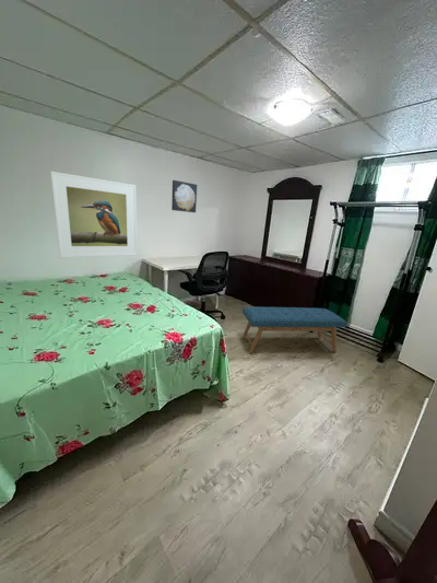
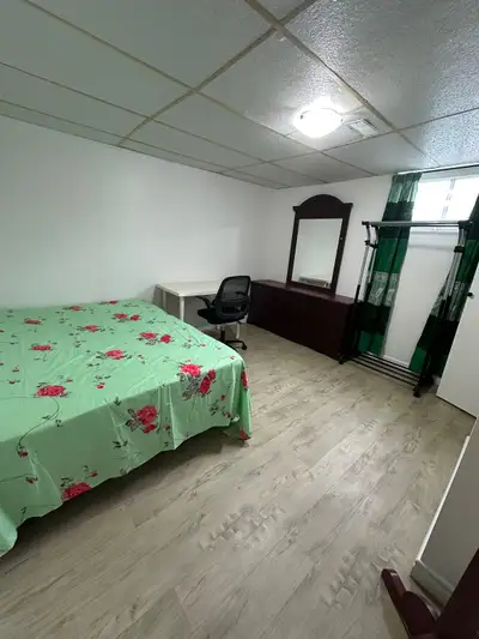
- bench [240,305,347,354]
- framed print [49,171,138,258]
- wall art [170,179,198,213]
